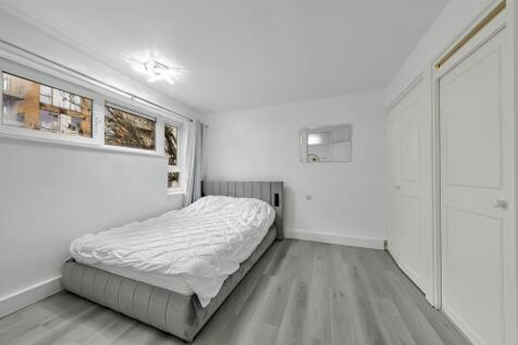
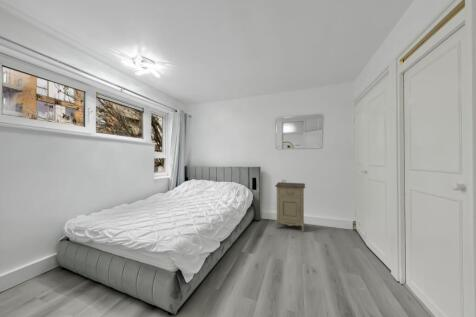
+ nightstand [274,181,306,233]
